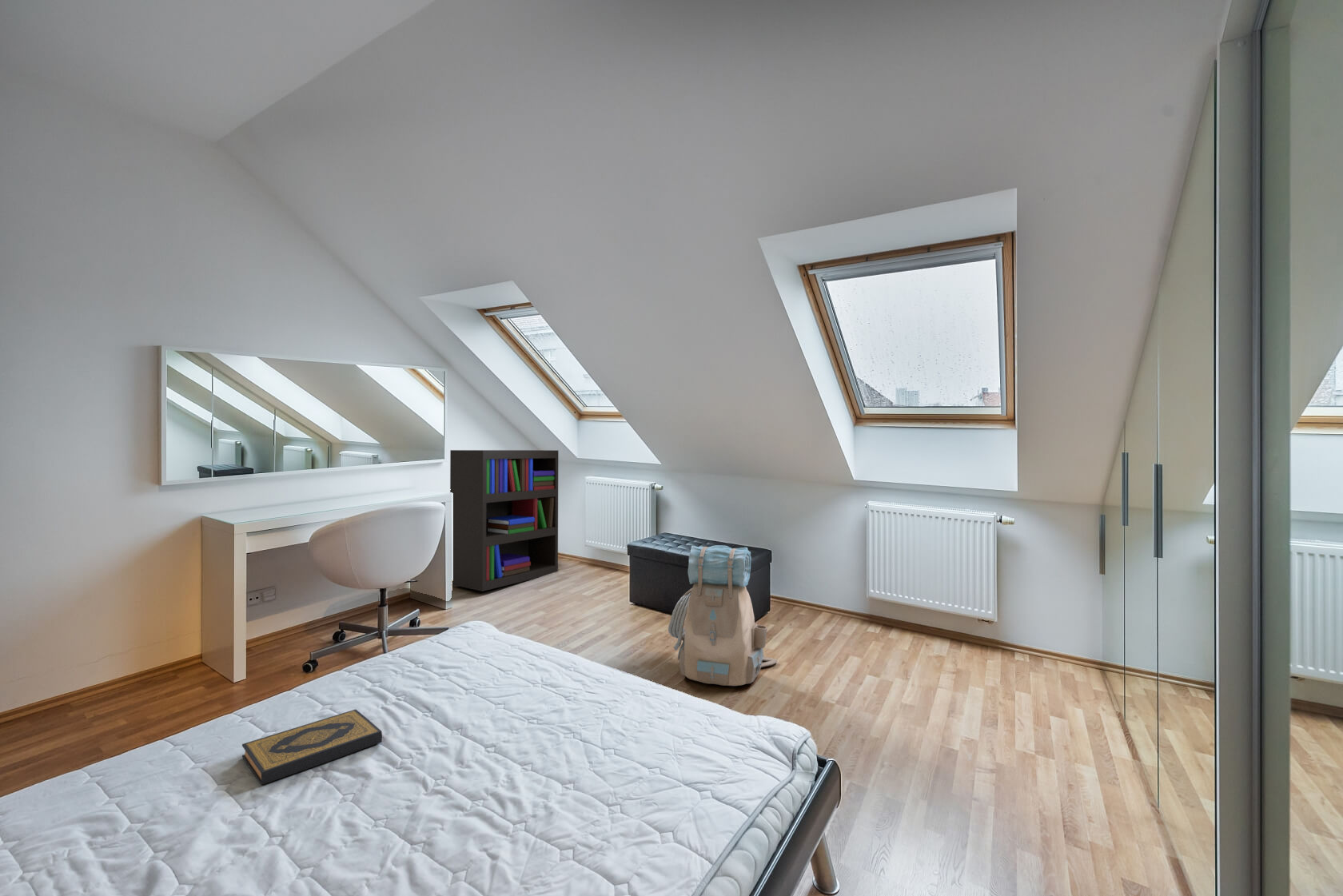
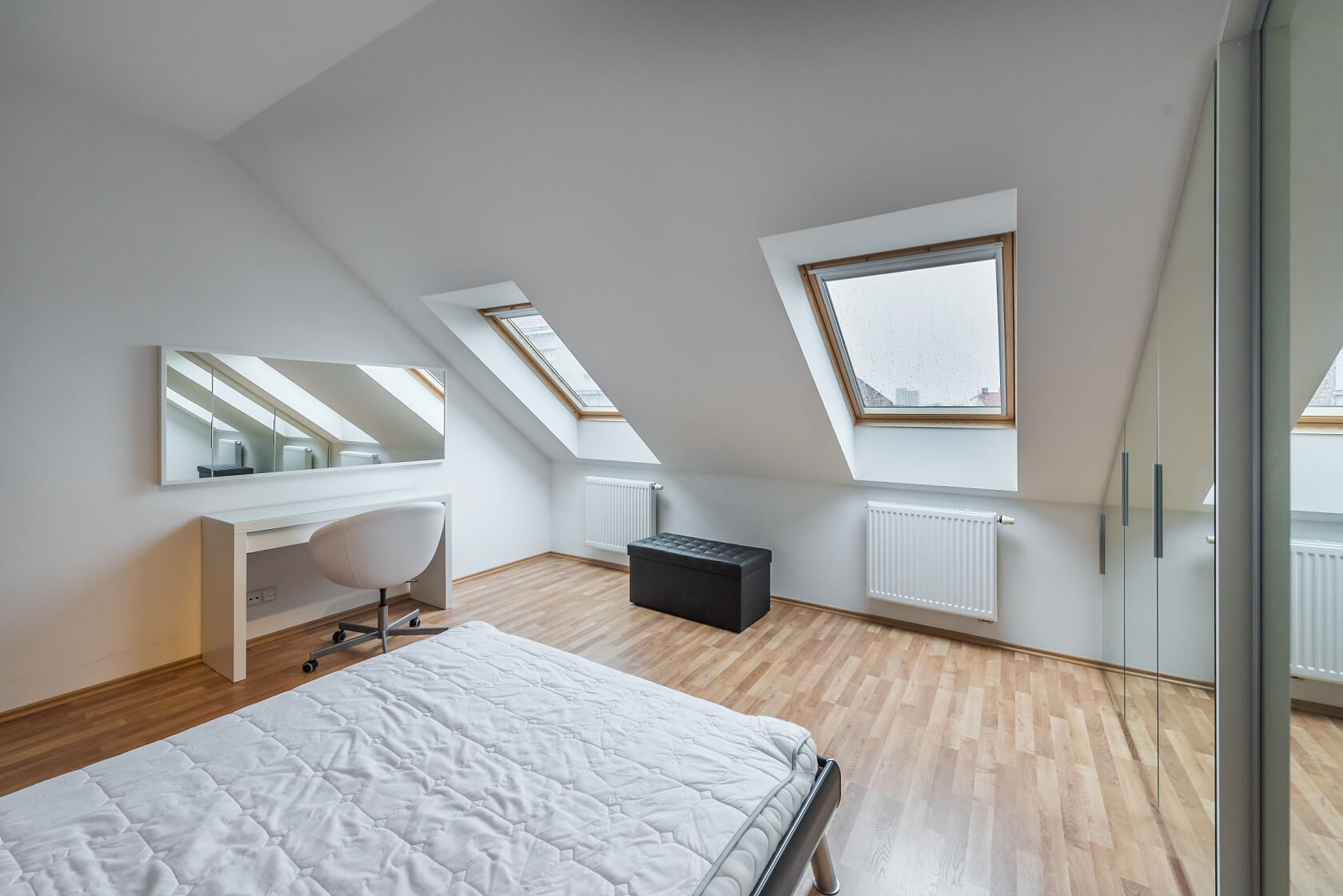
- bookshelf [449,449,559,592]
- hardback book [241,709,383,786]
- backpack [668,544,778,687]
